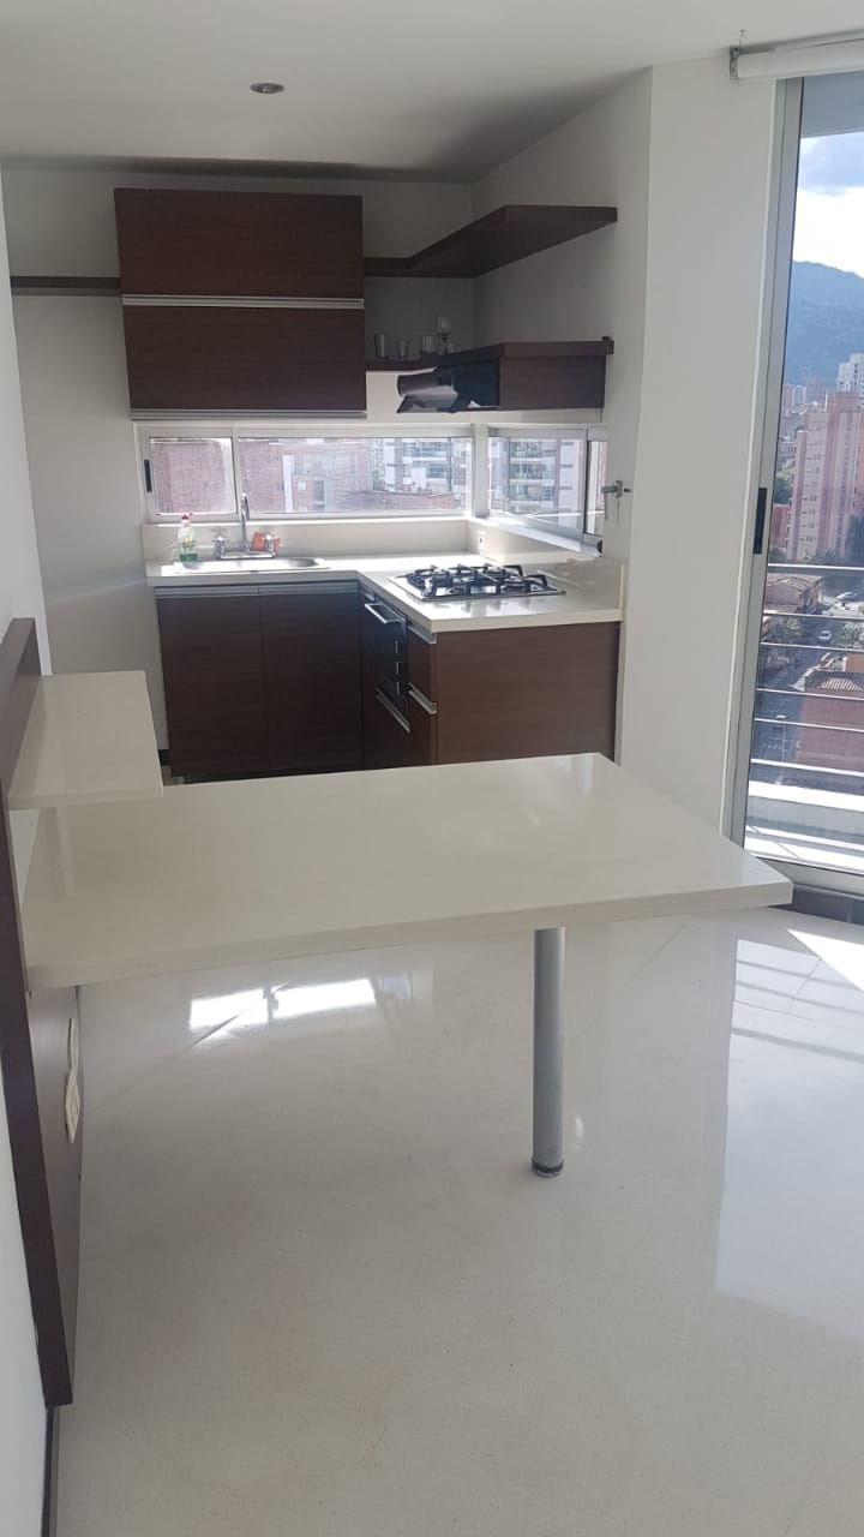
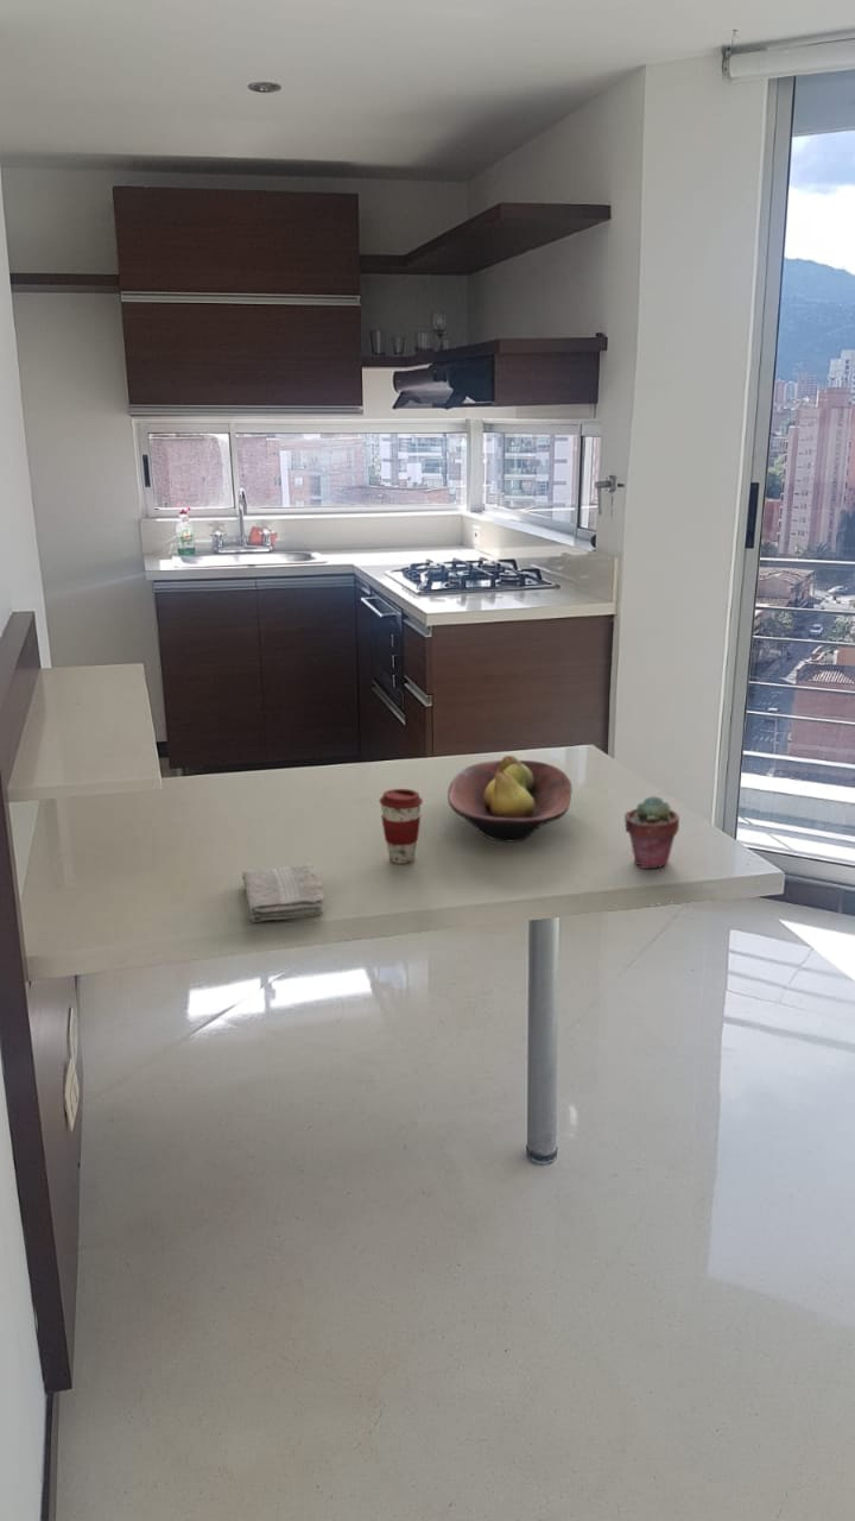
+ coffee cup [379,788,424,865]
+ potted succulent [623,795,680,870]
+ washcloth [241,863,325,923]
+ fruit bowl [446,755,572,842]
